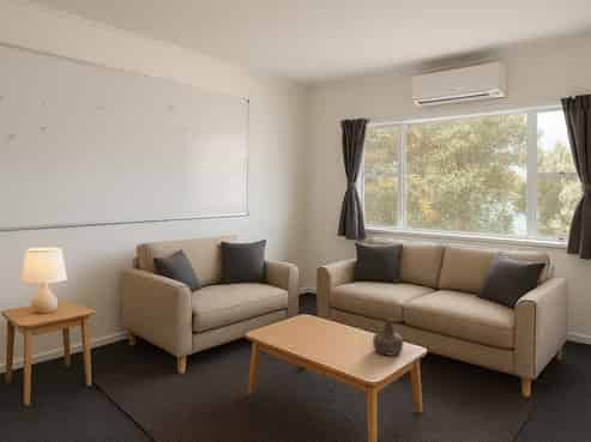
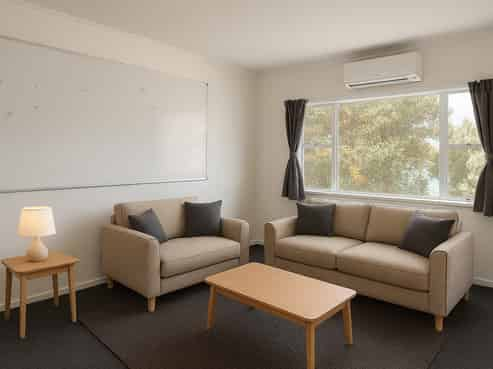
- bottle [372,316,404,357]
